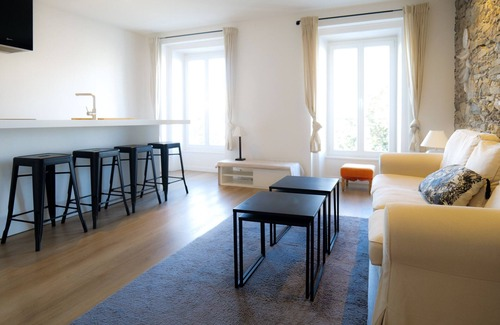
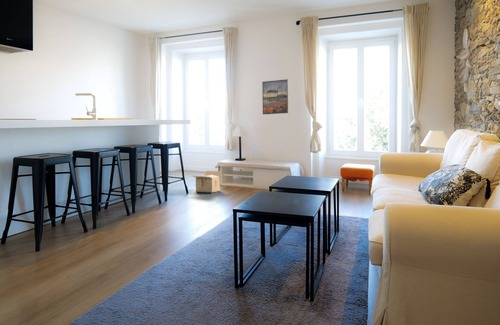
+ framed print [261,78,289,115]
+ cardboard box [192,170,223,194]
